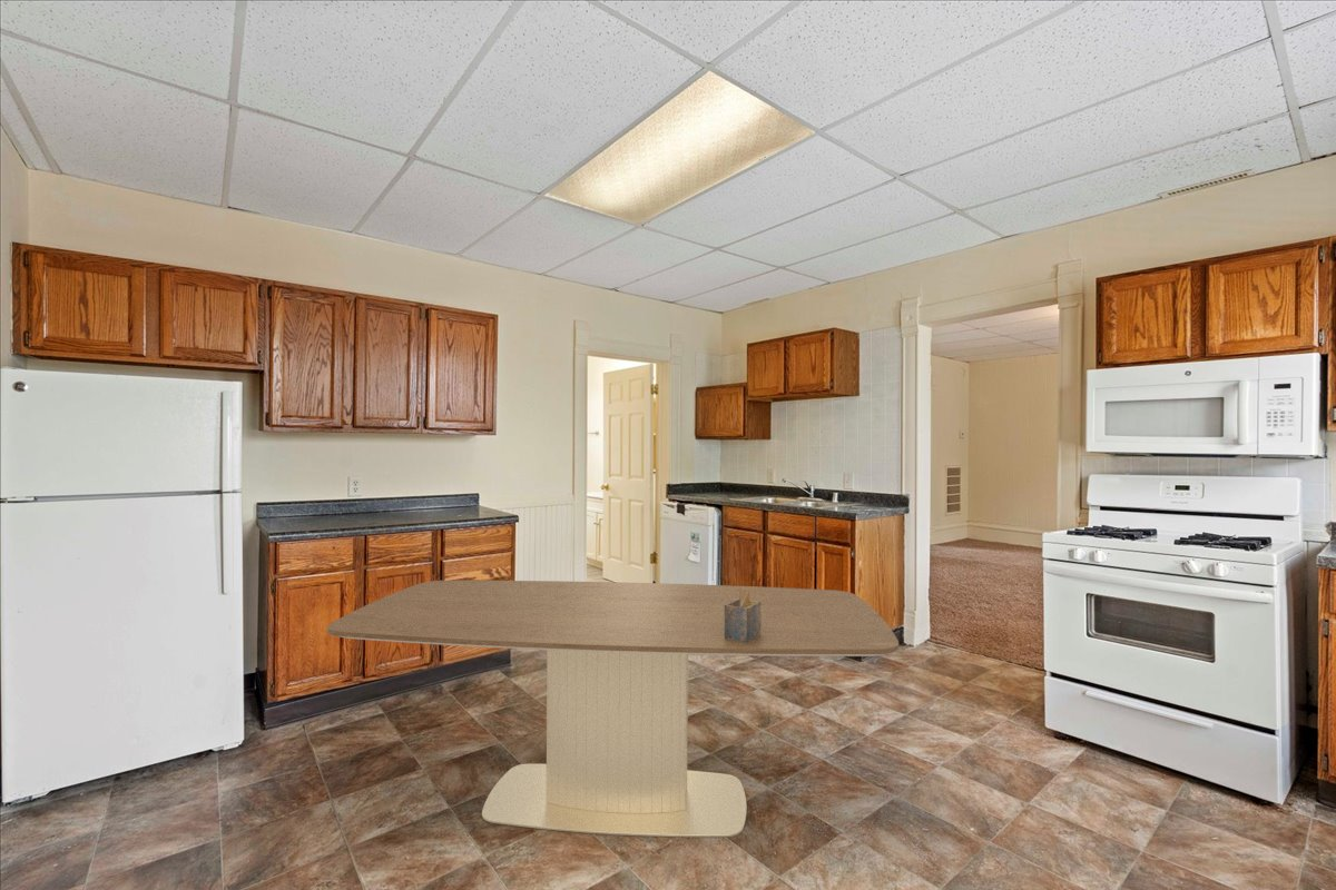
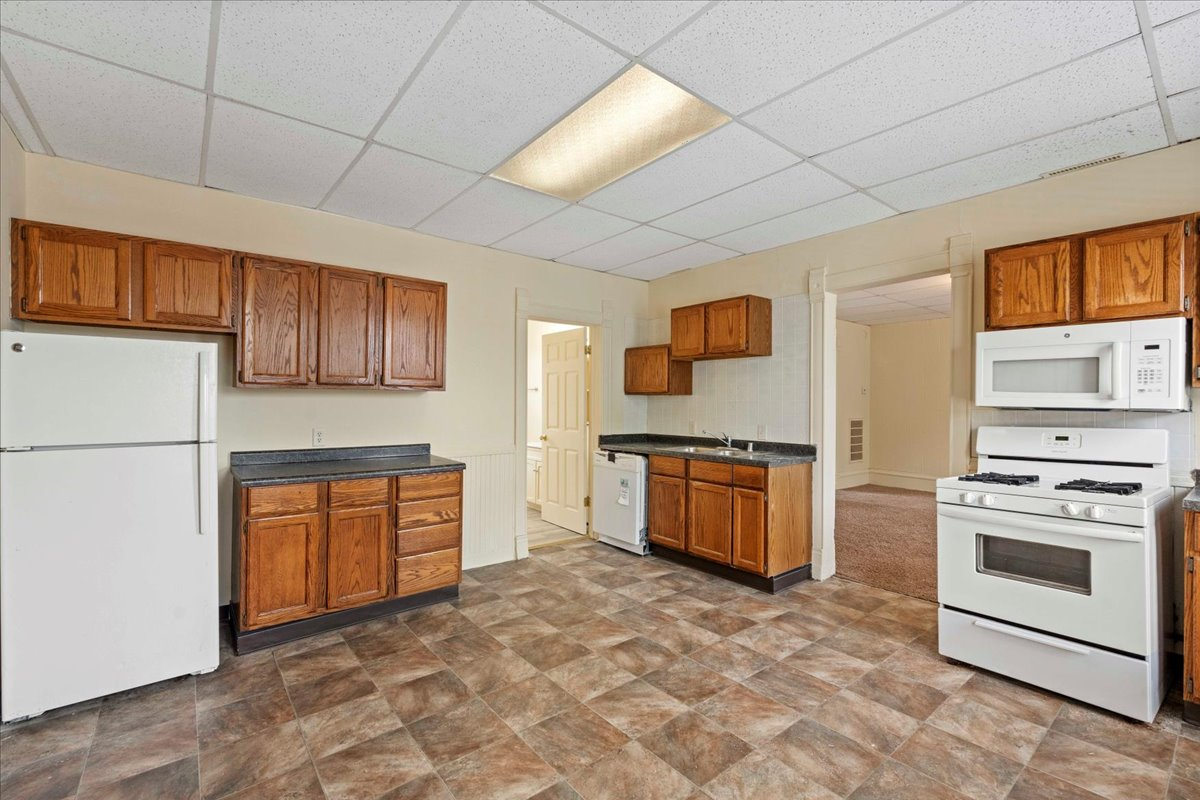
- napkin holder [725,587,760,643]
- dining table [326,580,900,839]
